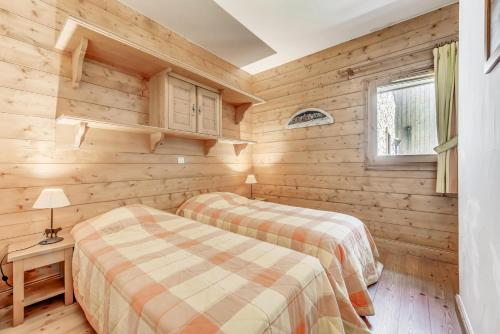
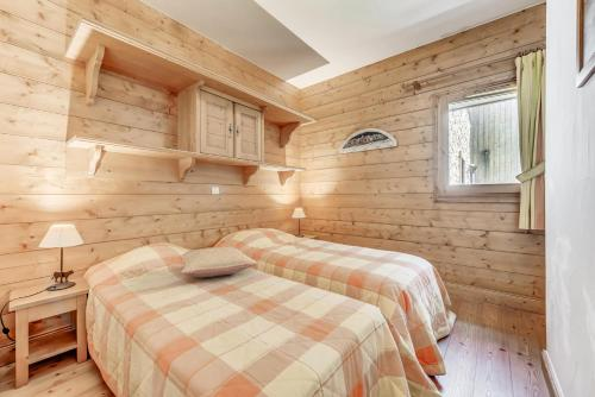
+ pillow [178,245,258,278]
